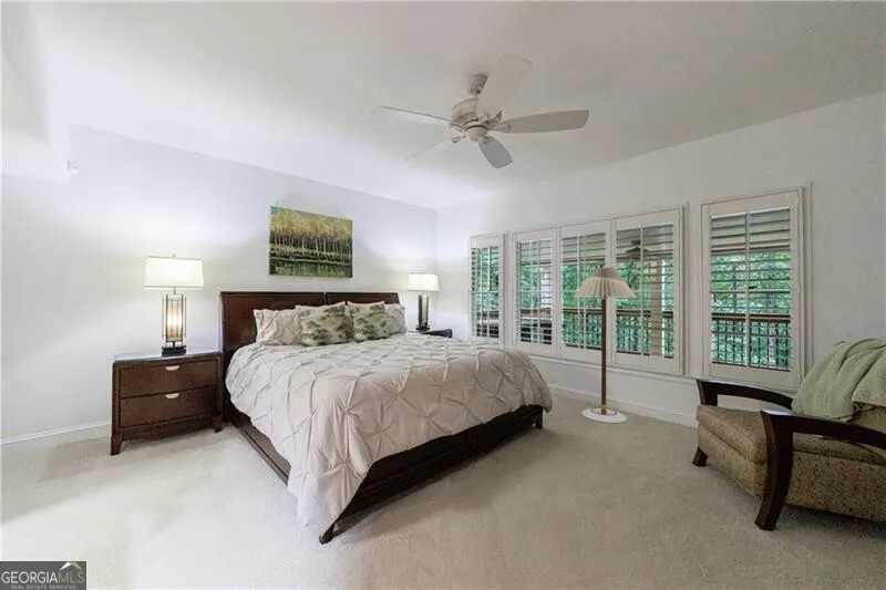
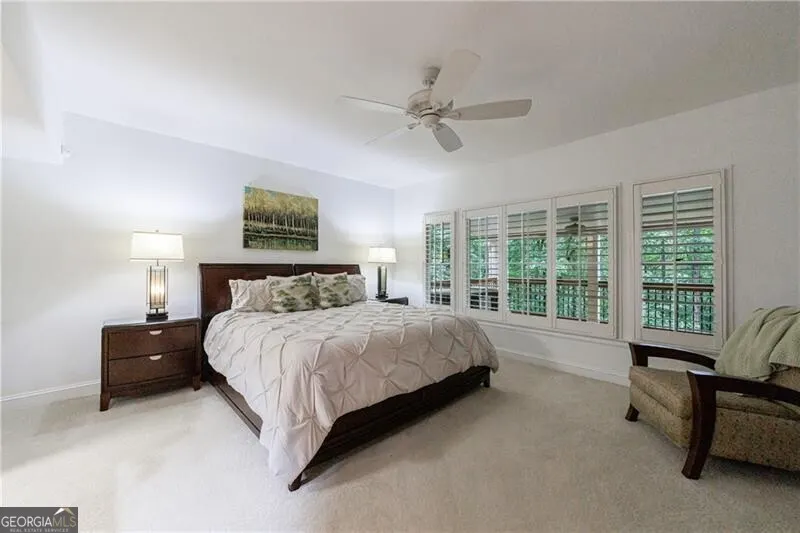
- floor lamp [573,267,638,424]
